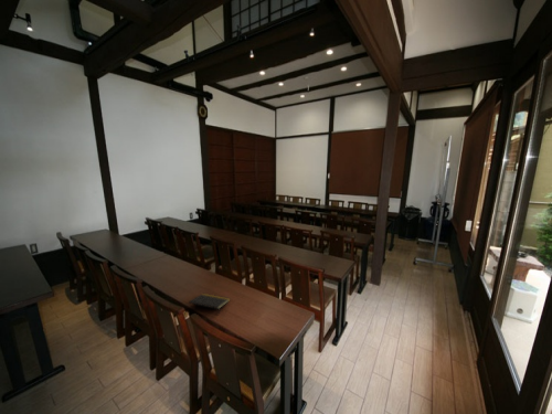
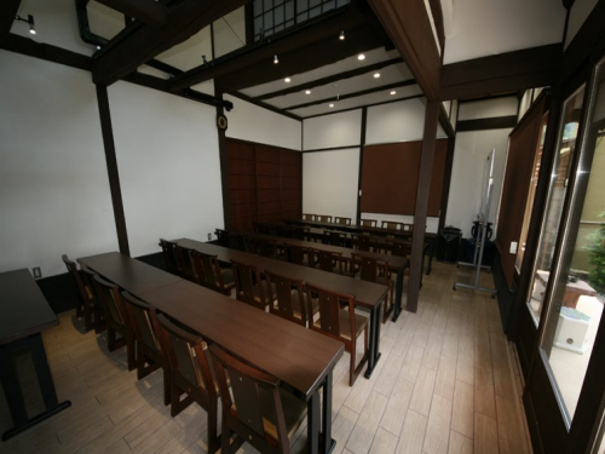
- notepad [188,293,231,315]
